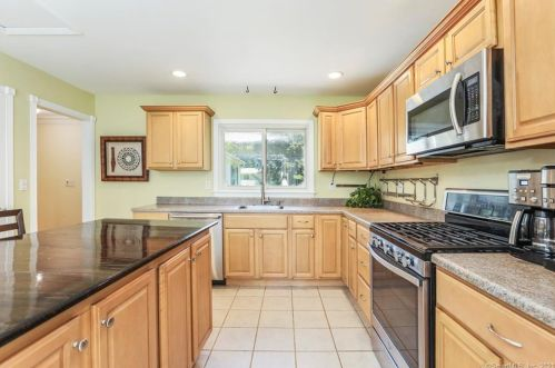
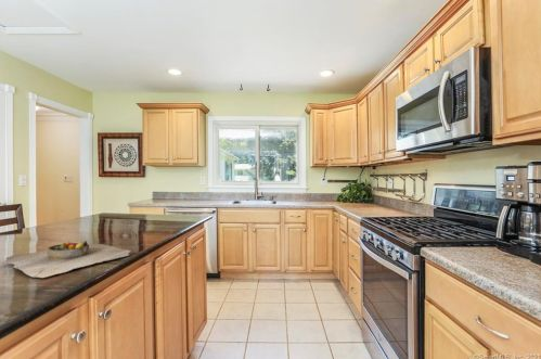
+ cutting board [1,240,132,279]
